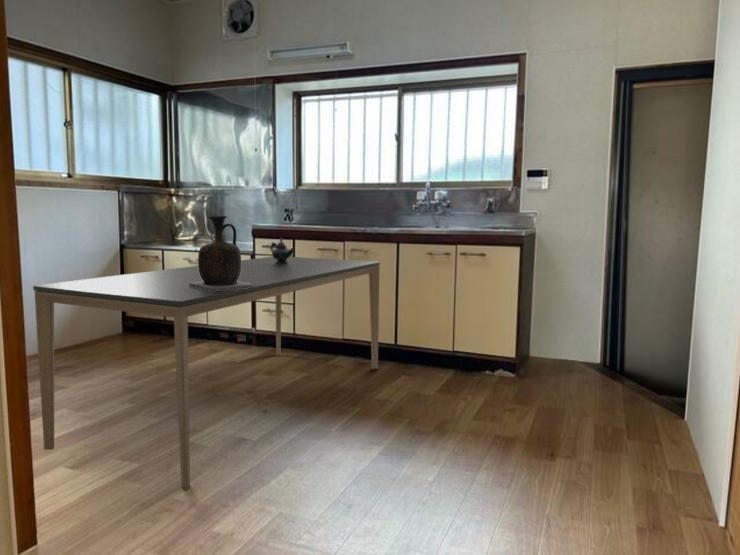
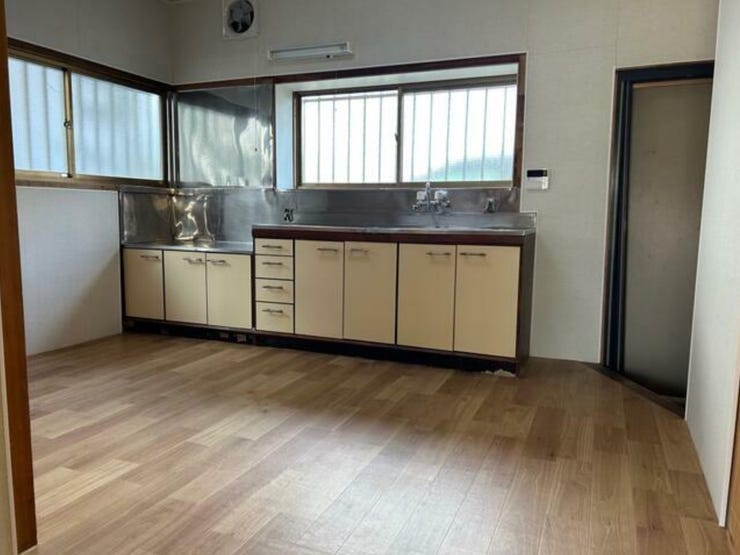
- dining table [32,256,381,491]
- vase [189,215,253,291]
- teapot [270,237,295,265]
